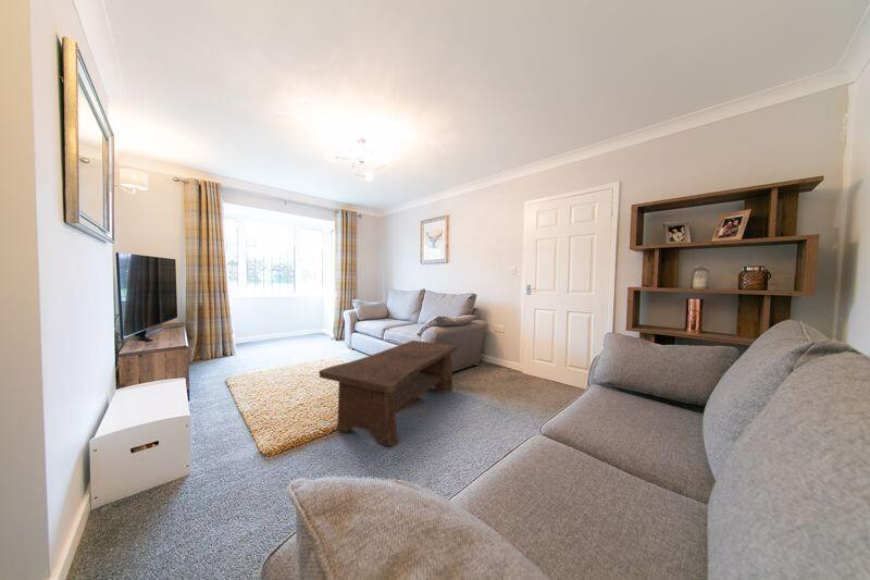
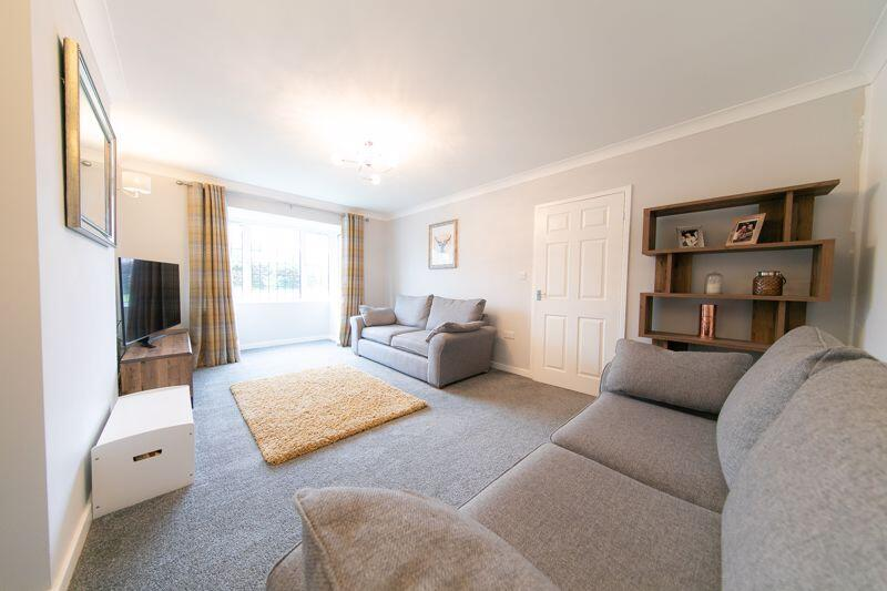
- coffee table [318,340,459,447]
